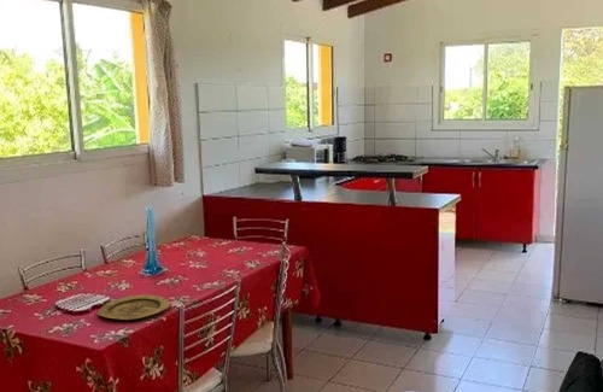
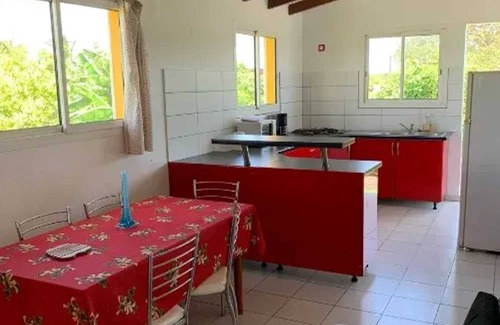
- plate [96,293,171,321]
